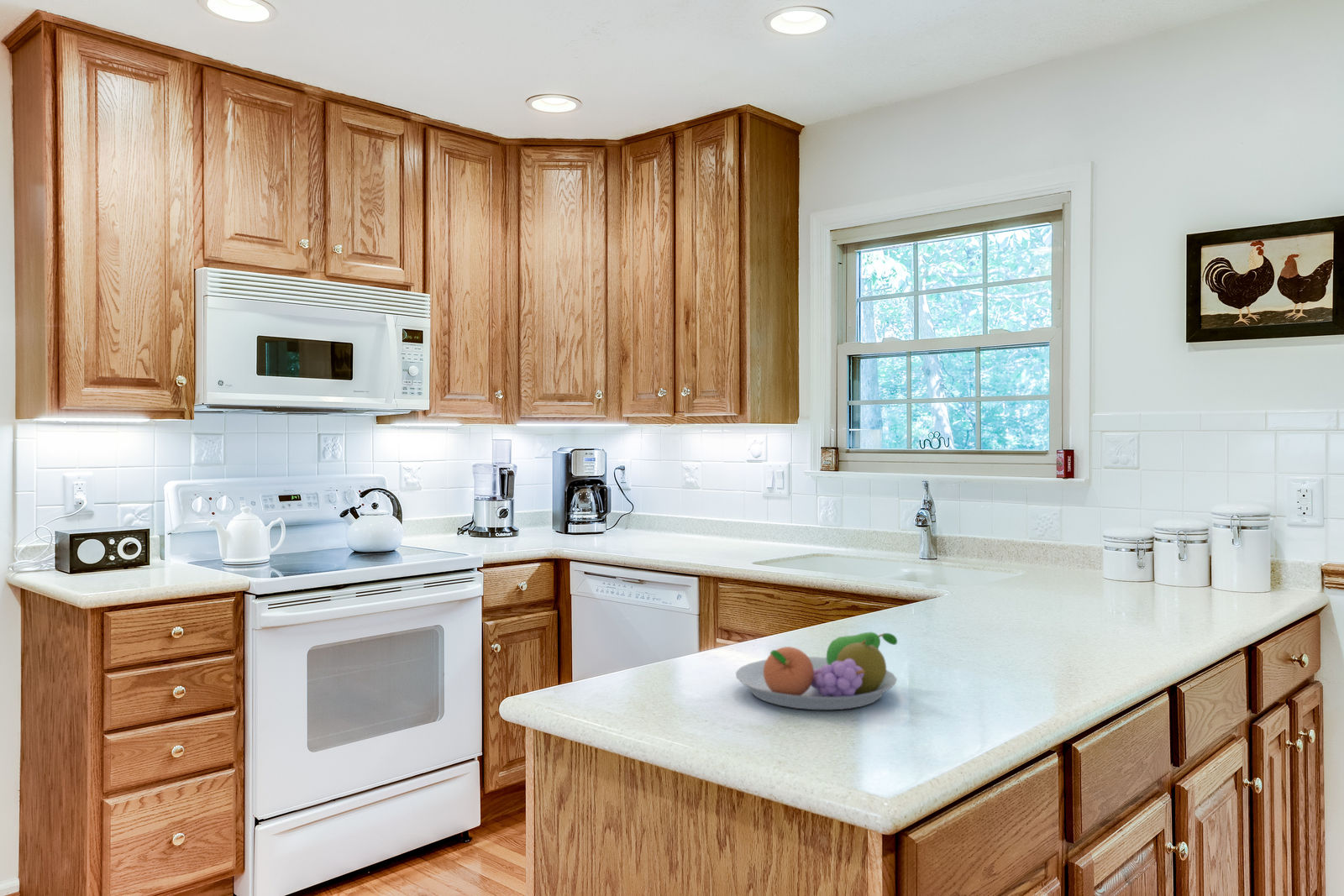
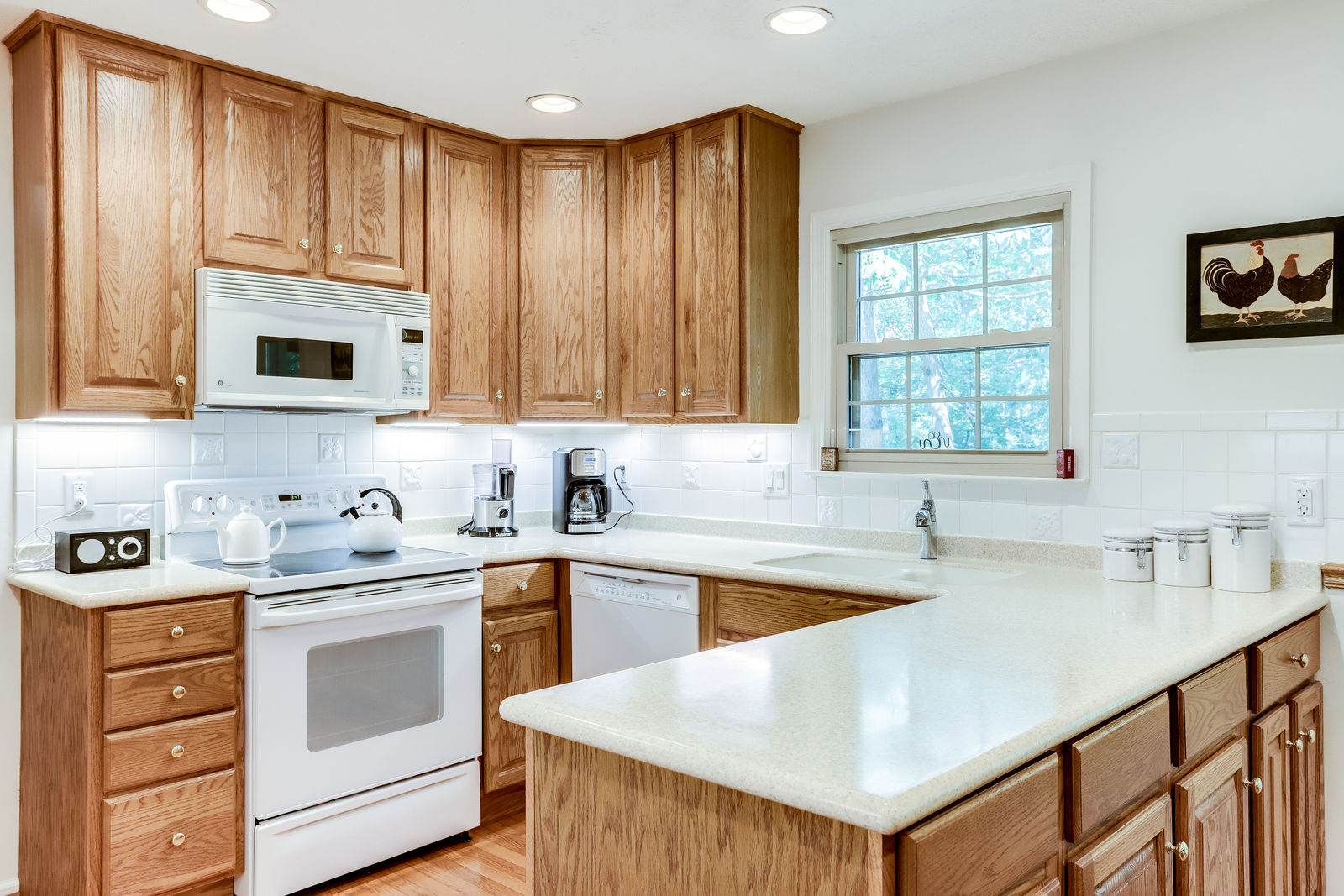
- fruit bowl [735,631,898,710]
